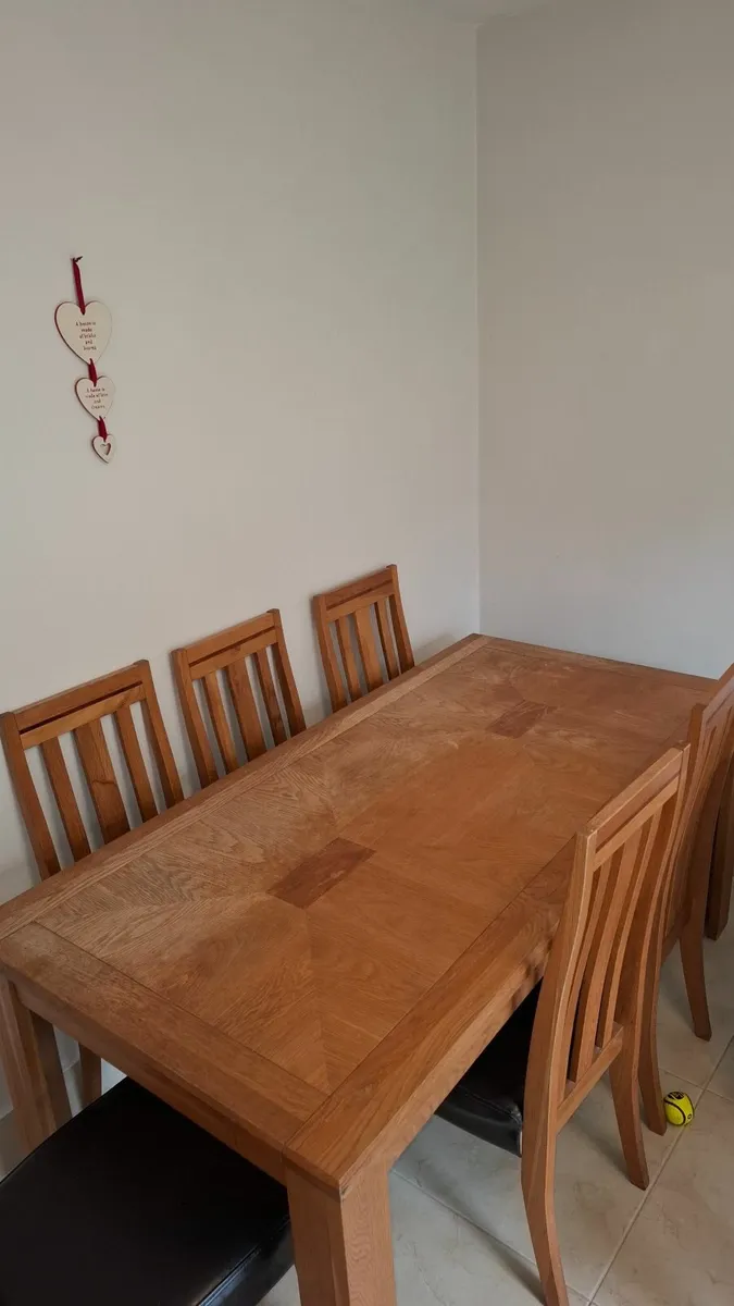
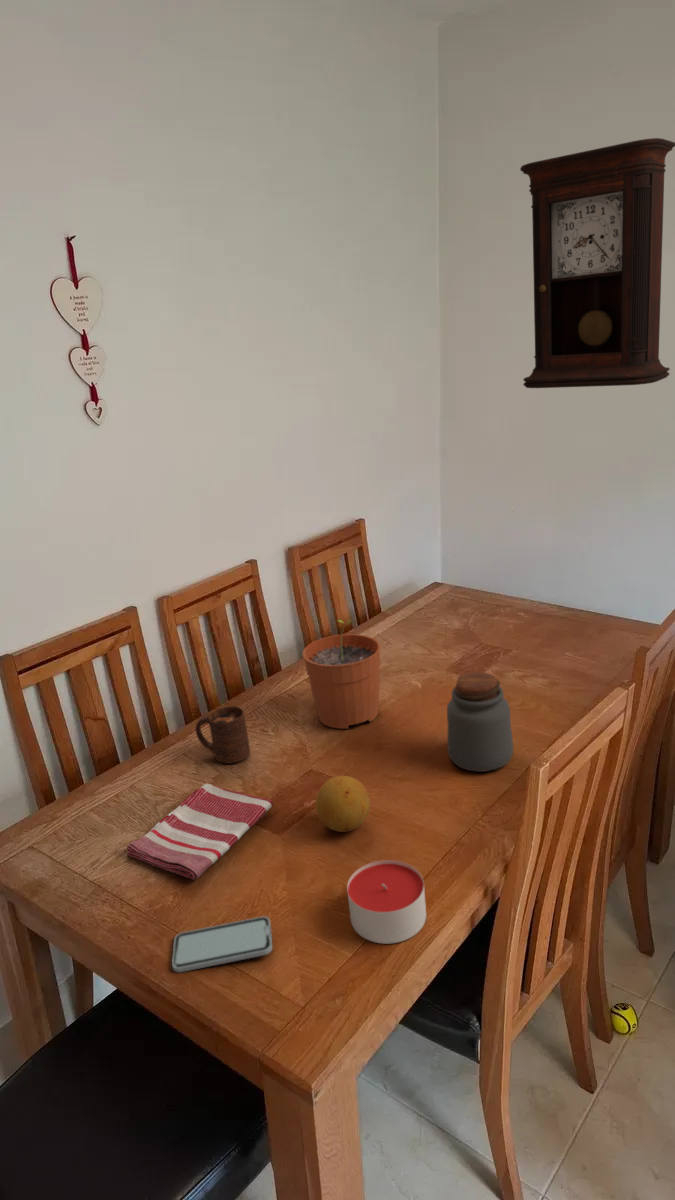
+ dish towel [126,783,274,881]
+ candle [346,859,427,945]
+ jar [446,671,514,773]
+ plant pot [302,619,381,730]
+ pendulum clock [519,137,675,389]
+ fruit [315,775,371,833]
+ cup [194,705,251,765]
+ smartphone [171,915,273,973]
